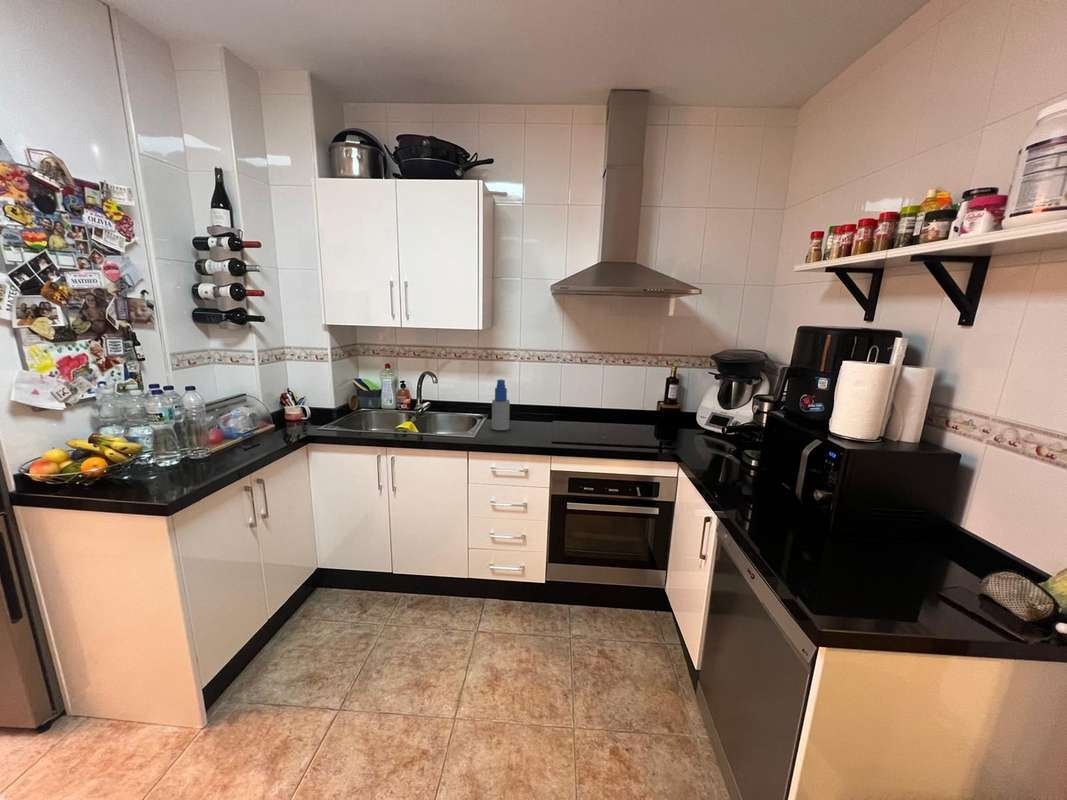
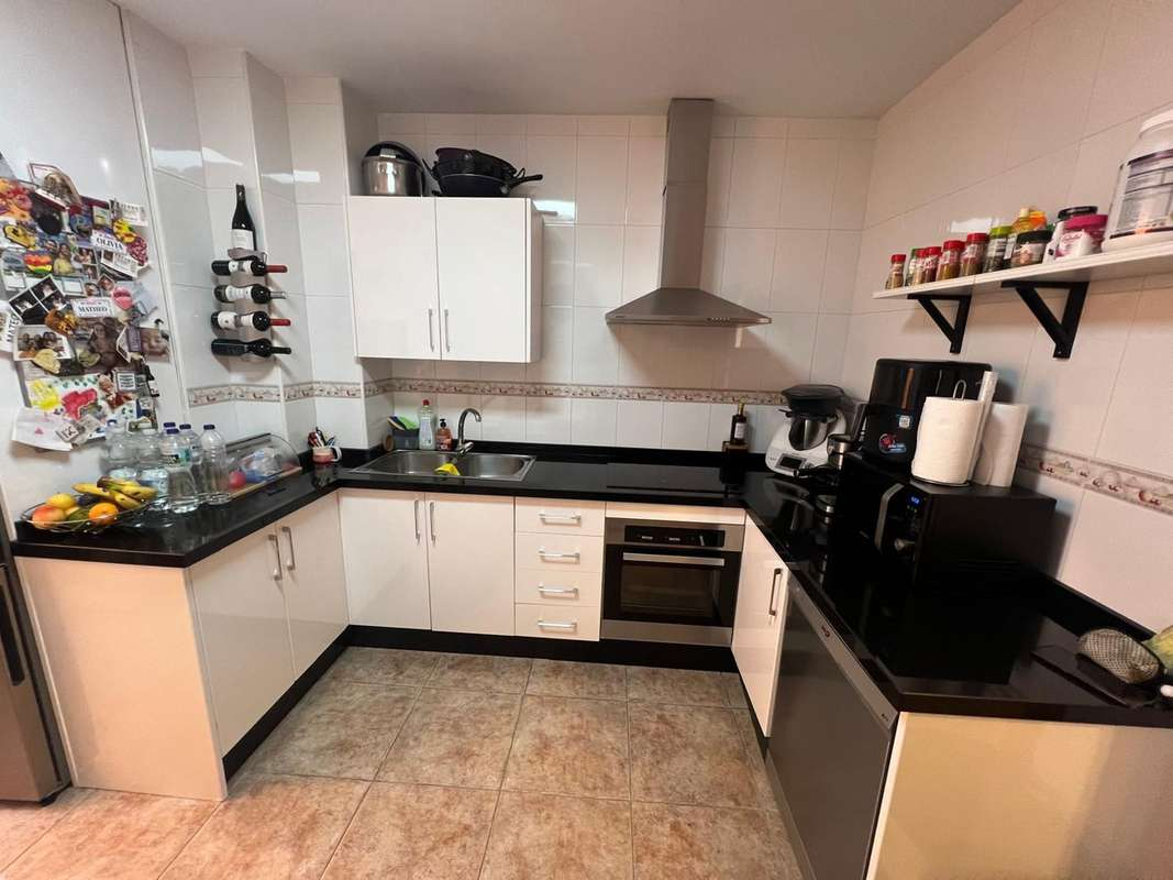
- spray bottle [491,378,511,431]
